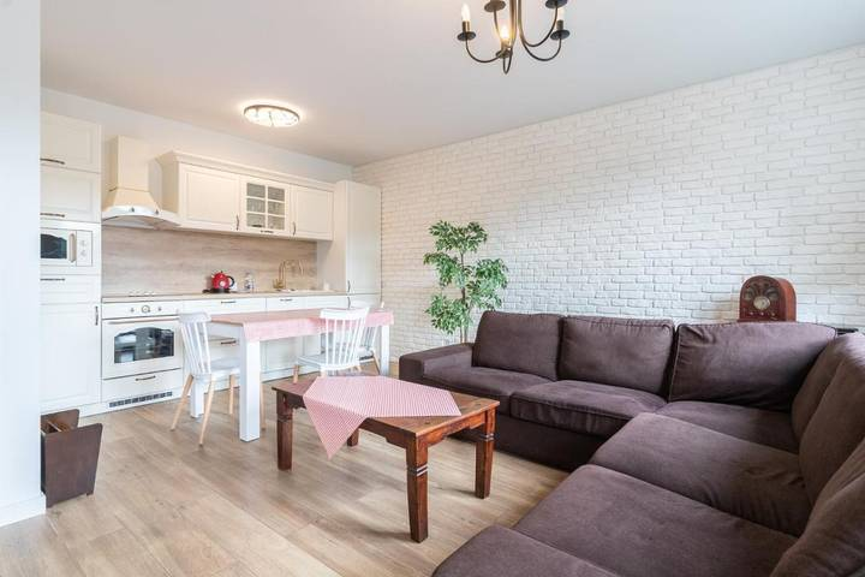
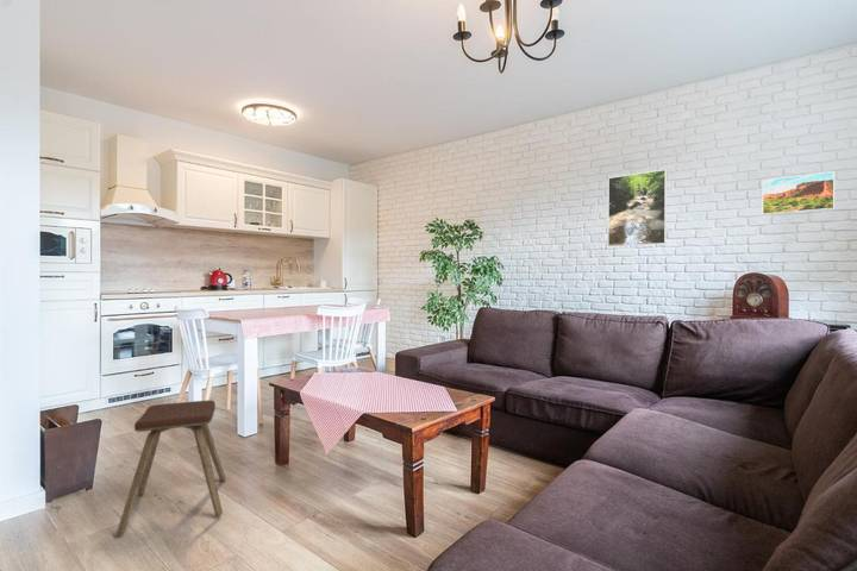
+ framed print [607,169,668,247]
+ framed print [762,170,836,215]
+ music stool [115,399,227,537]
